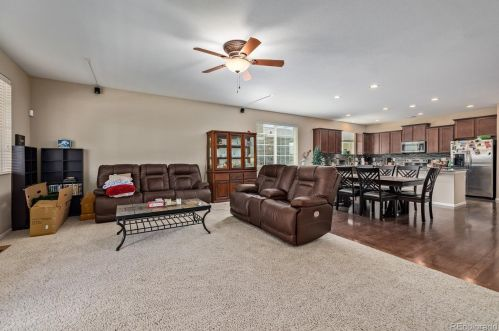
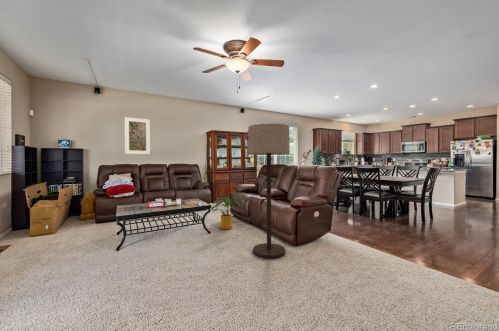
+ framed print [124,116,151,155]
+ floor lamp [247,123,290,259]
+ house plant [210,194,246,230]
